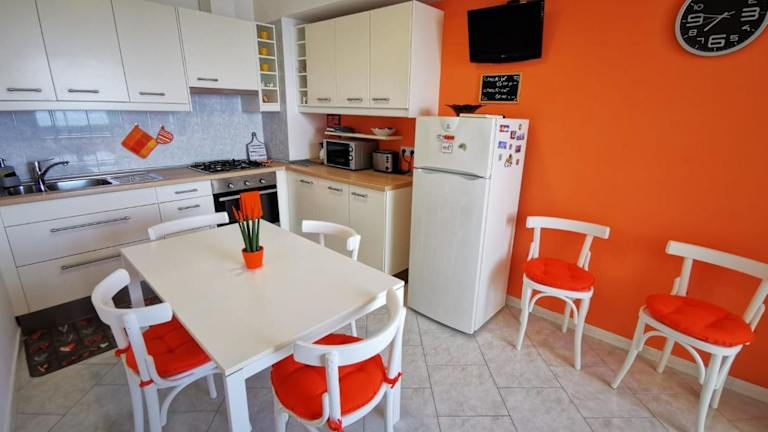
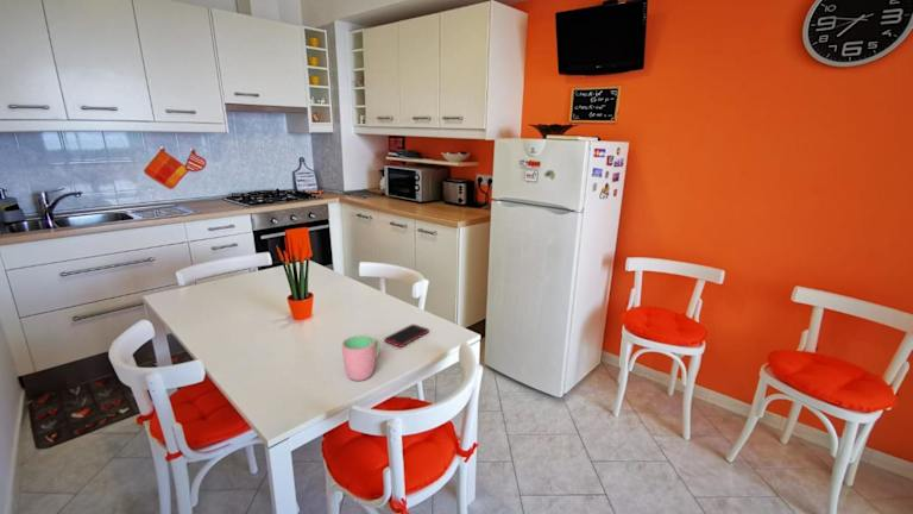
+ cell phone [383,324,430,349]
+ cup [341,334,380,382]
